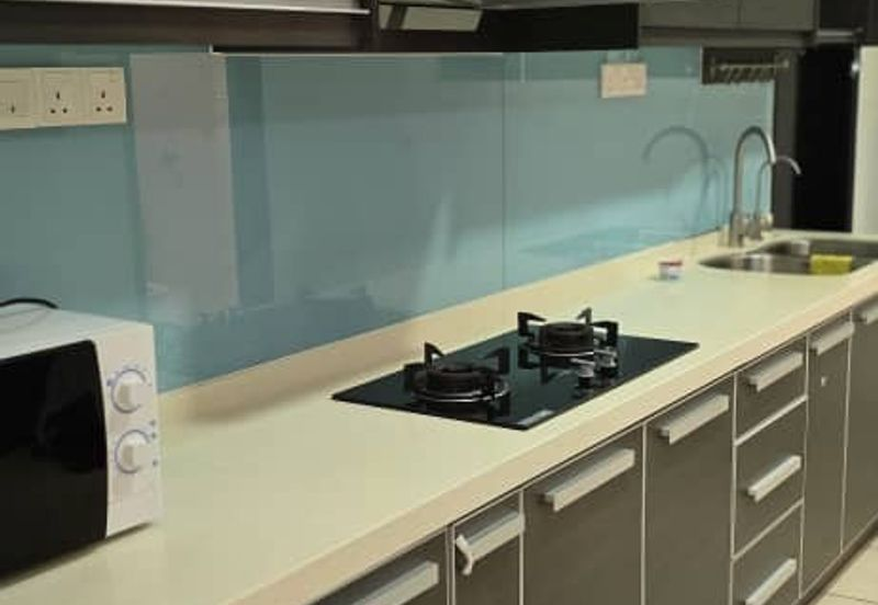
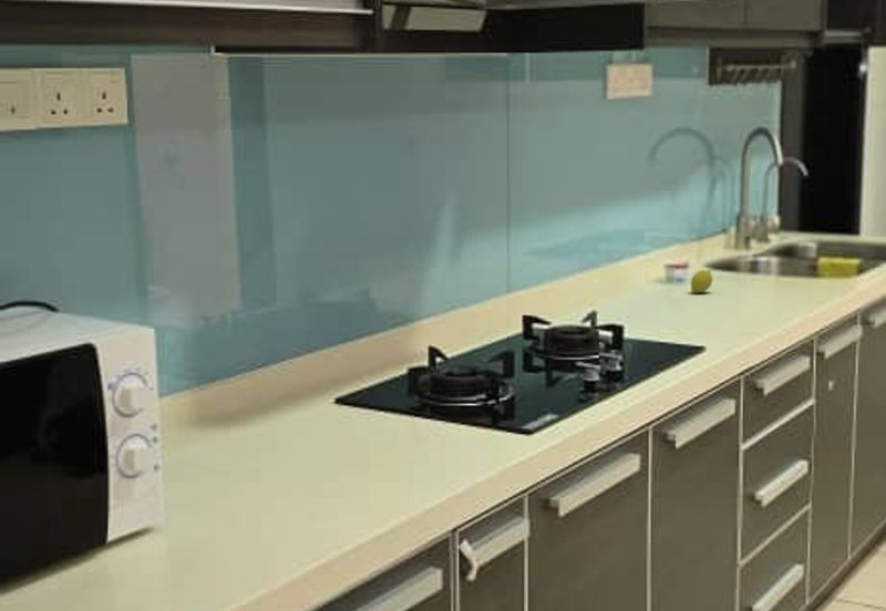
+ fruit [690,269,714,293]
